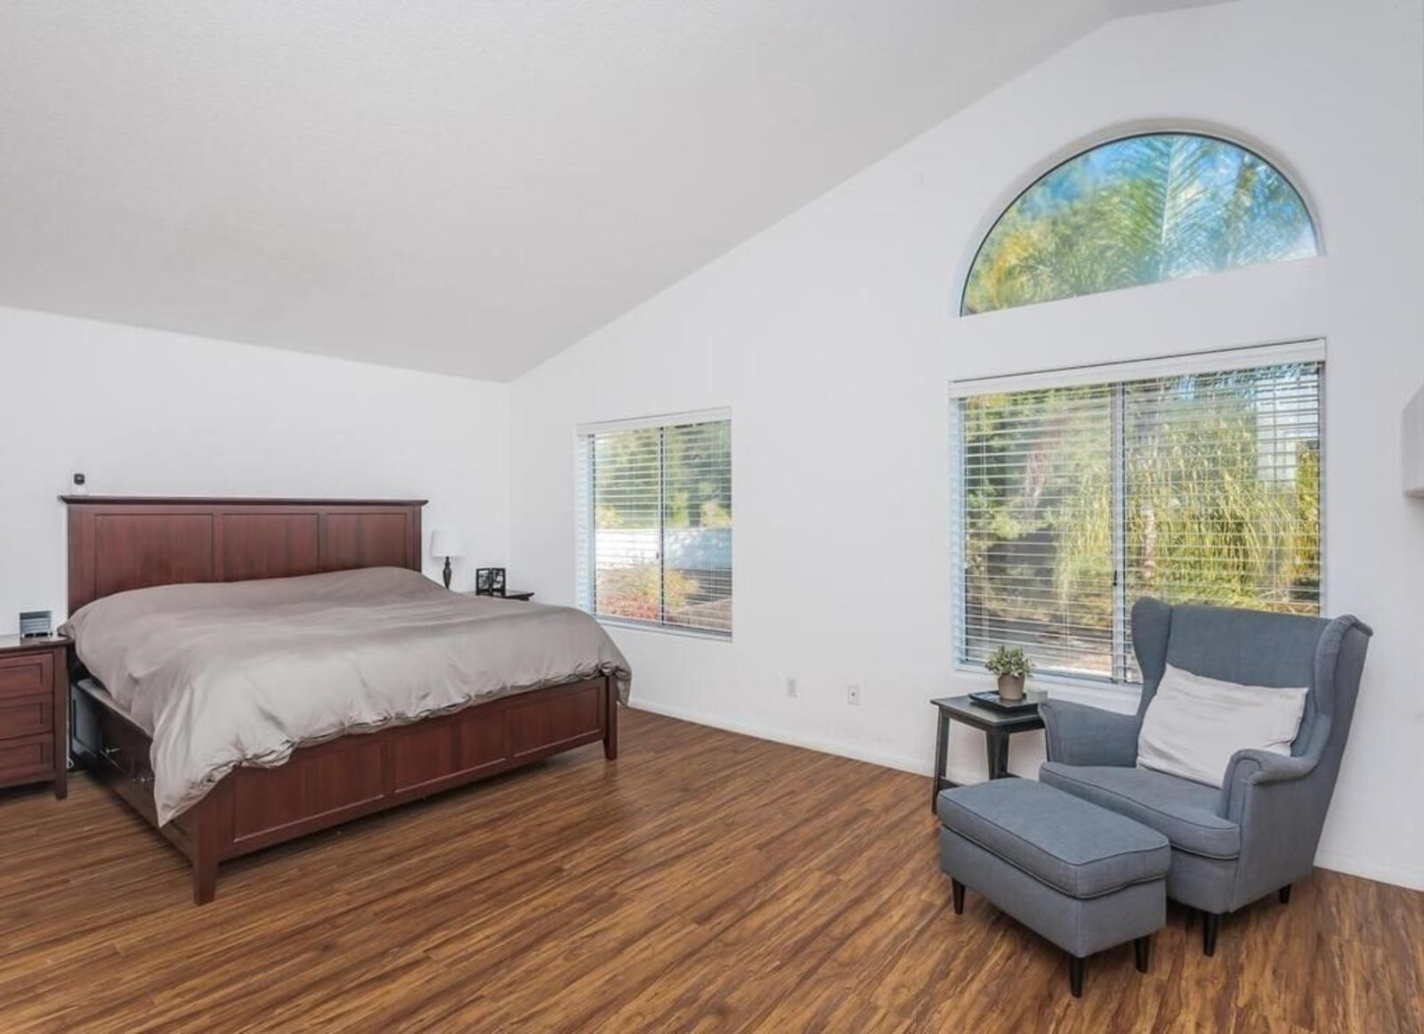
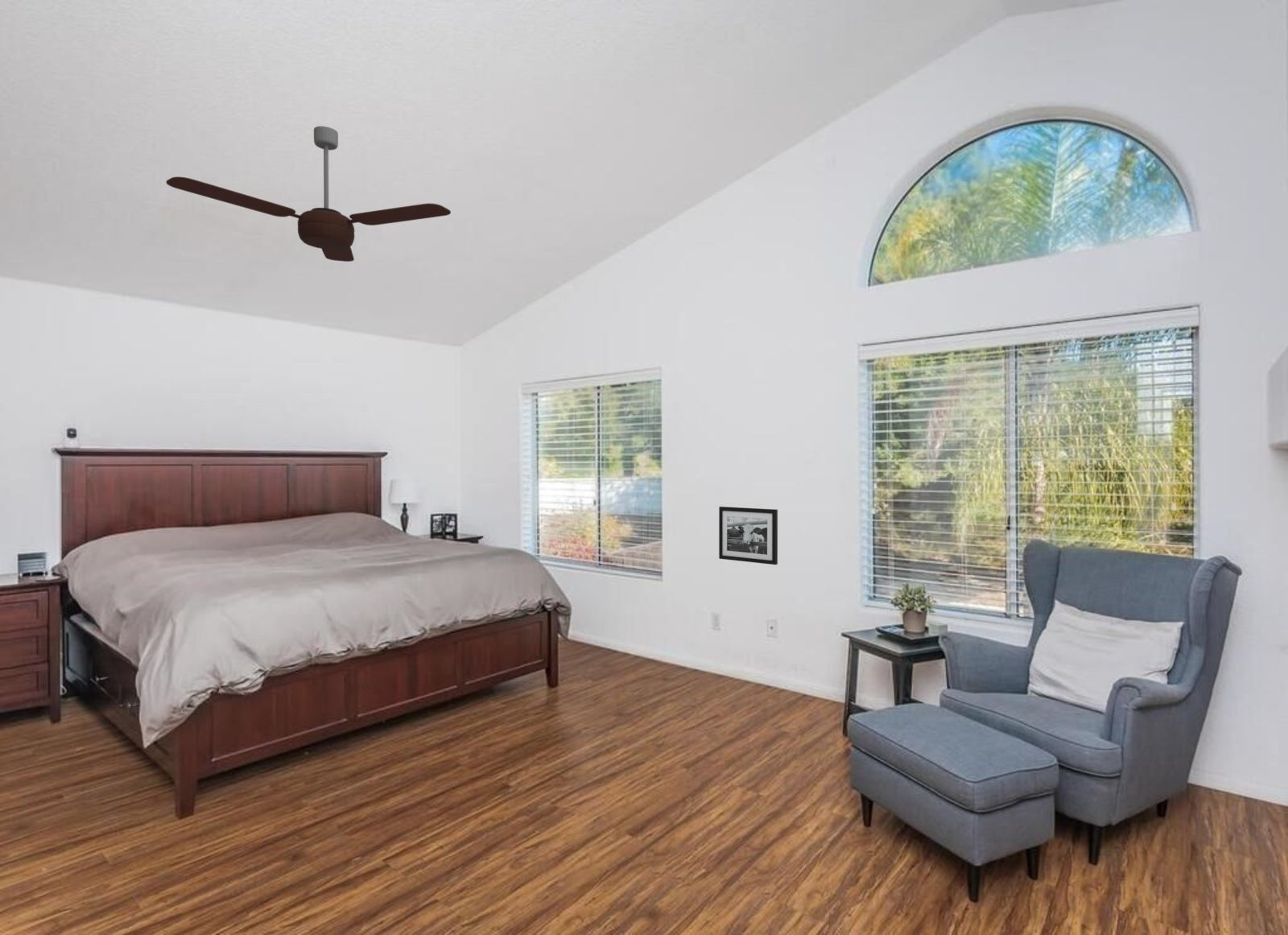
+ ceiling fan [165,126,452,263]
+ picture frame [718,506,778,565]
